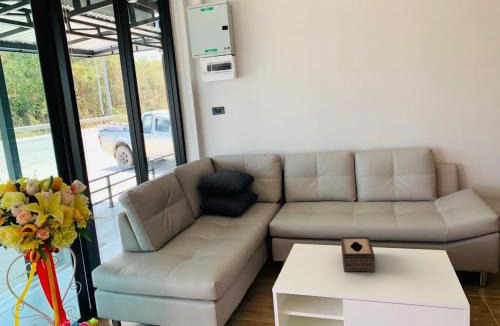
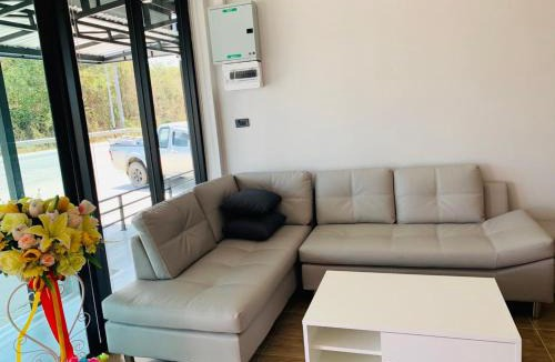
- tissue box [340,236,376,273]
